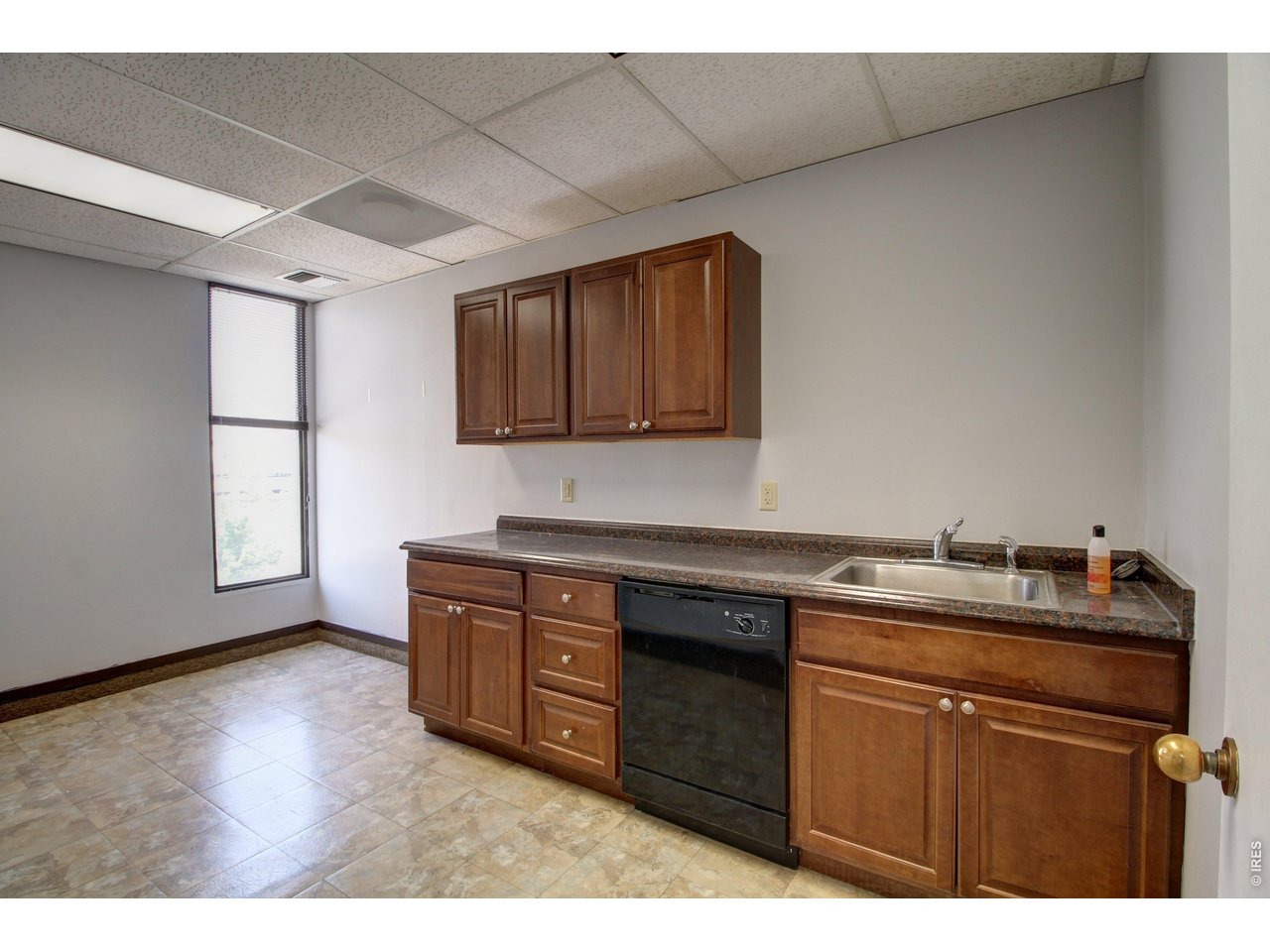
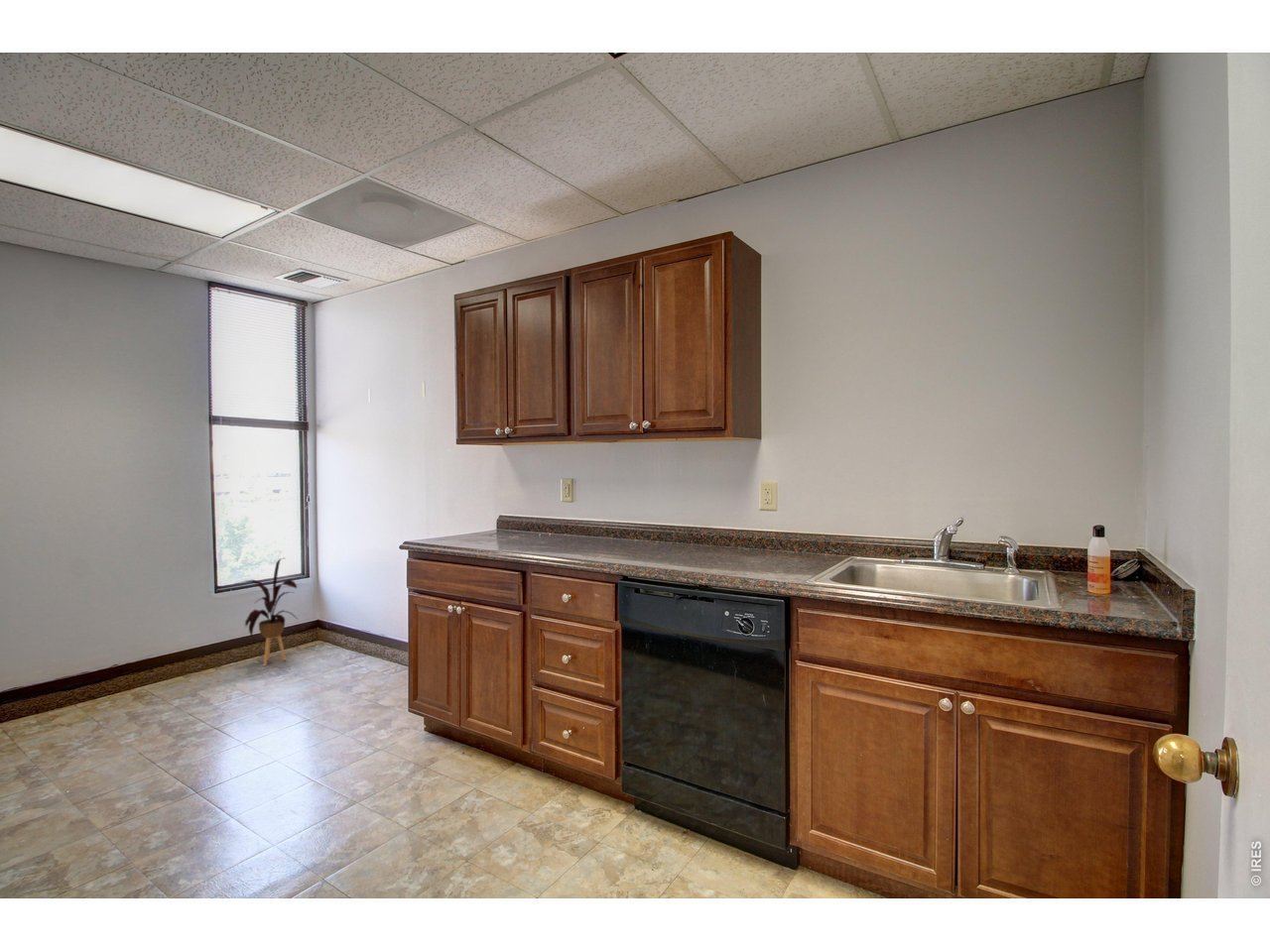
+ house plant [233,557,298,666]
